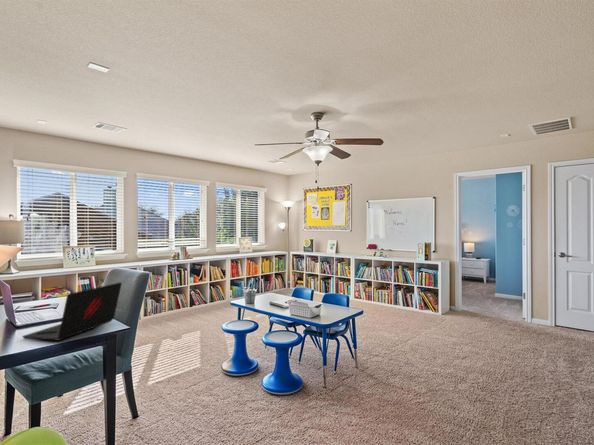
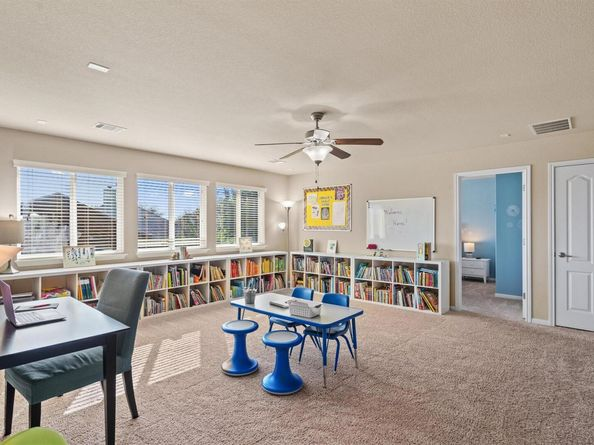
- laptop [21,281,123,342]
